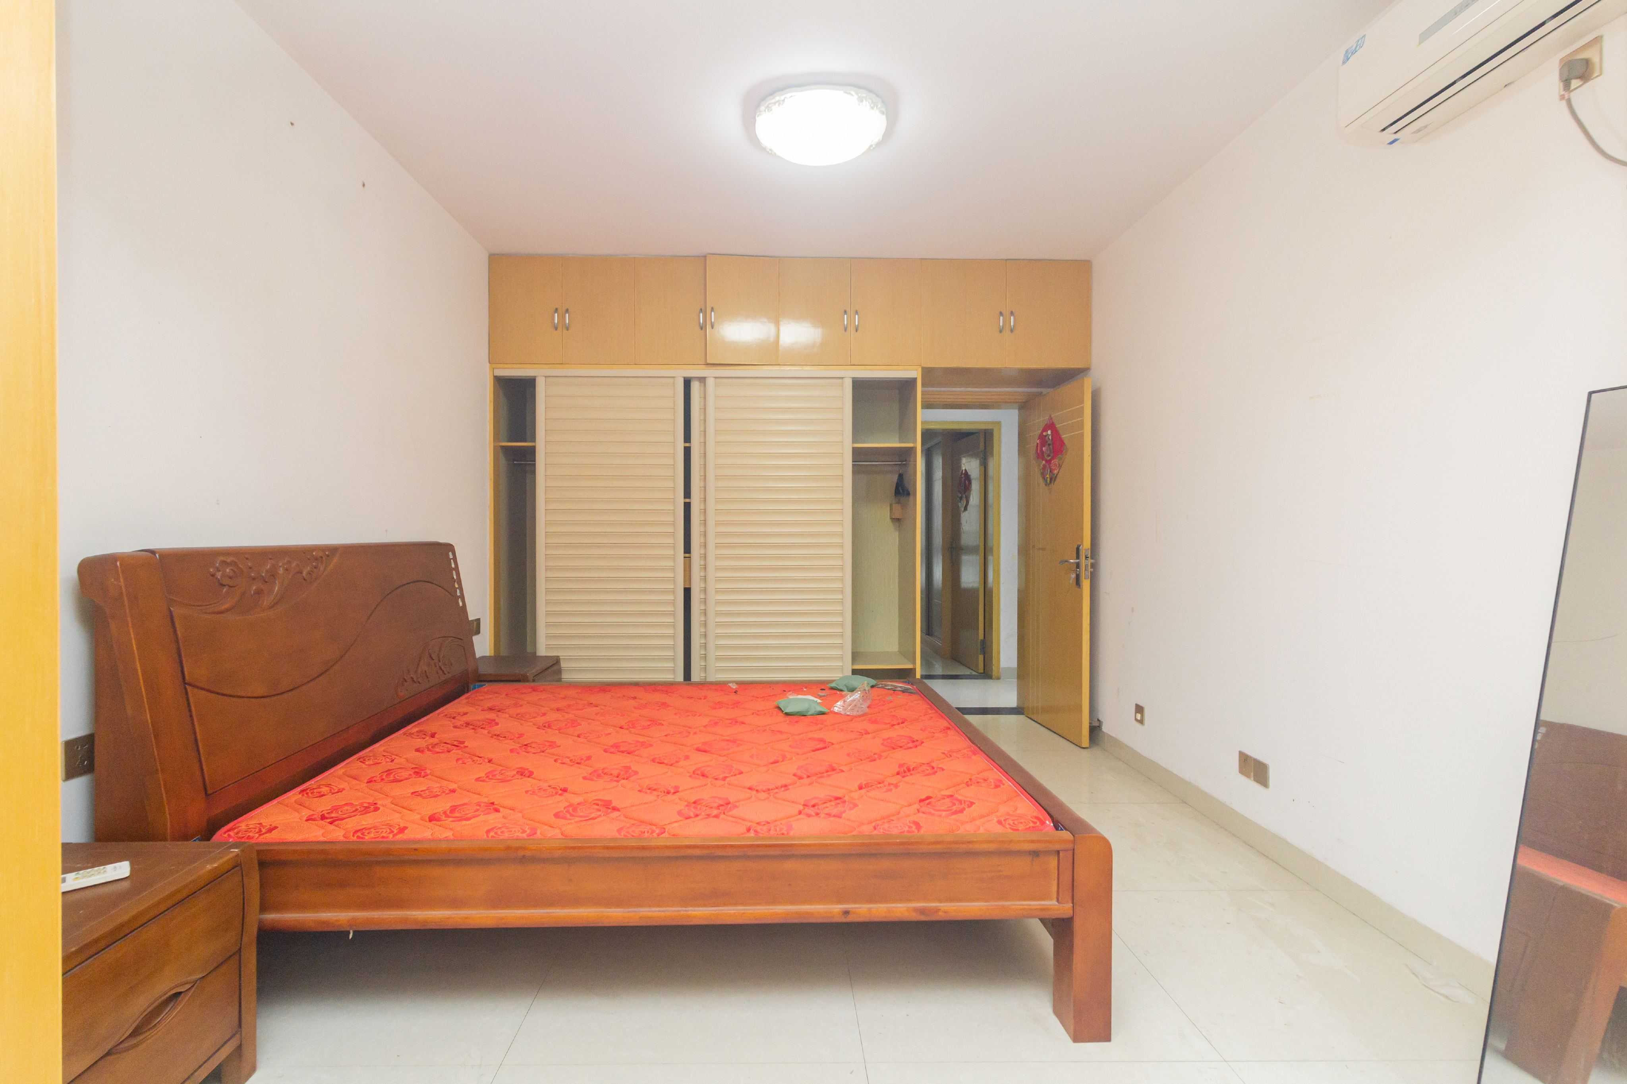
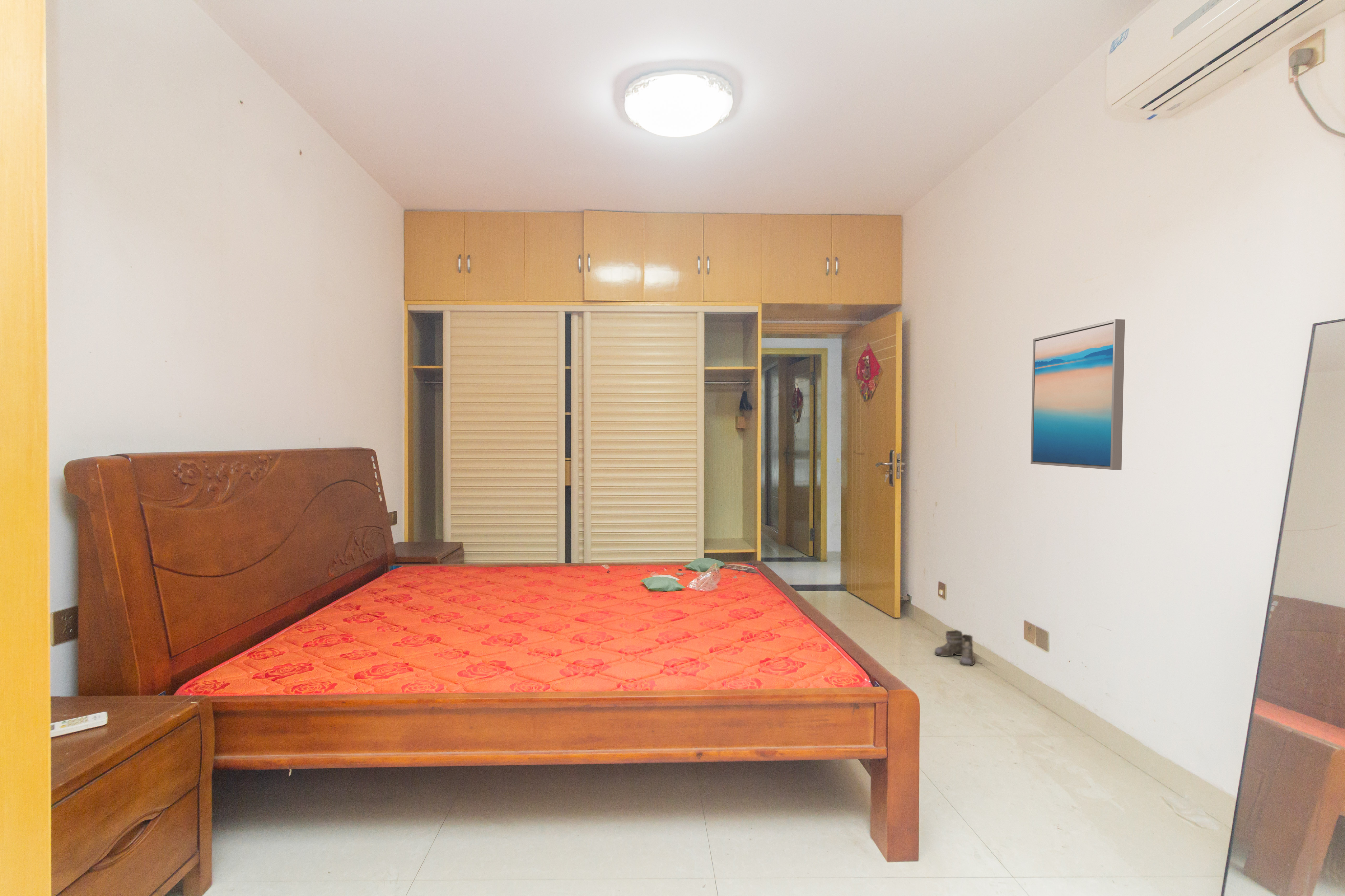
+ wall art [1030,319,1125,470]
+ boots [934,630,982,666]
